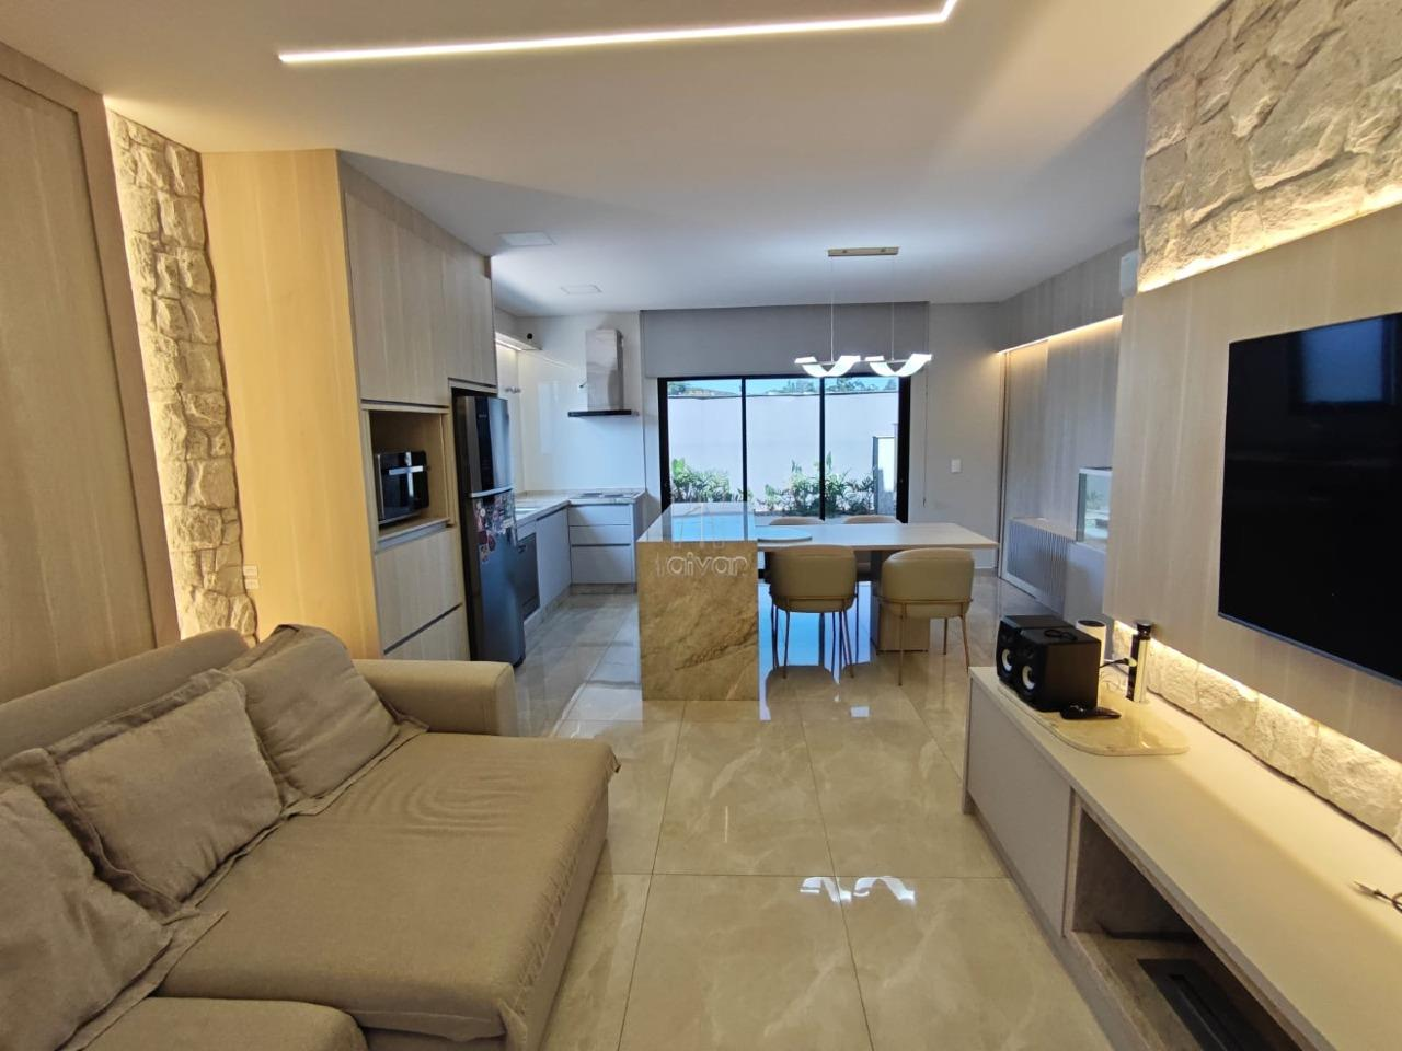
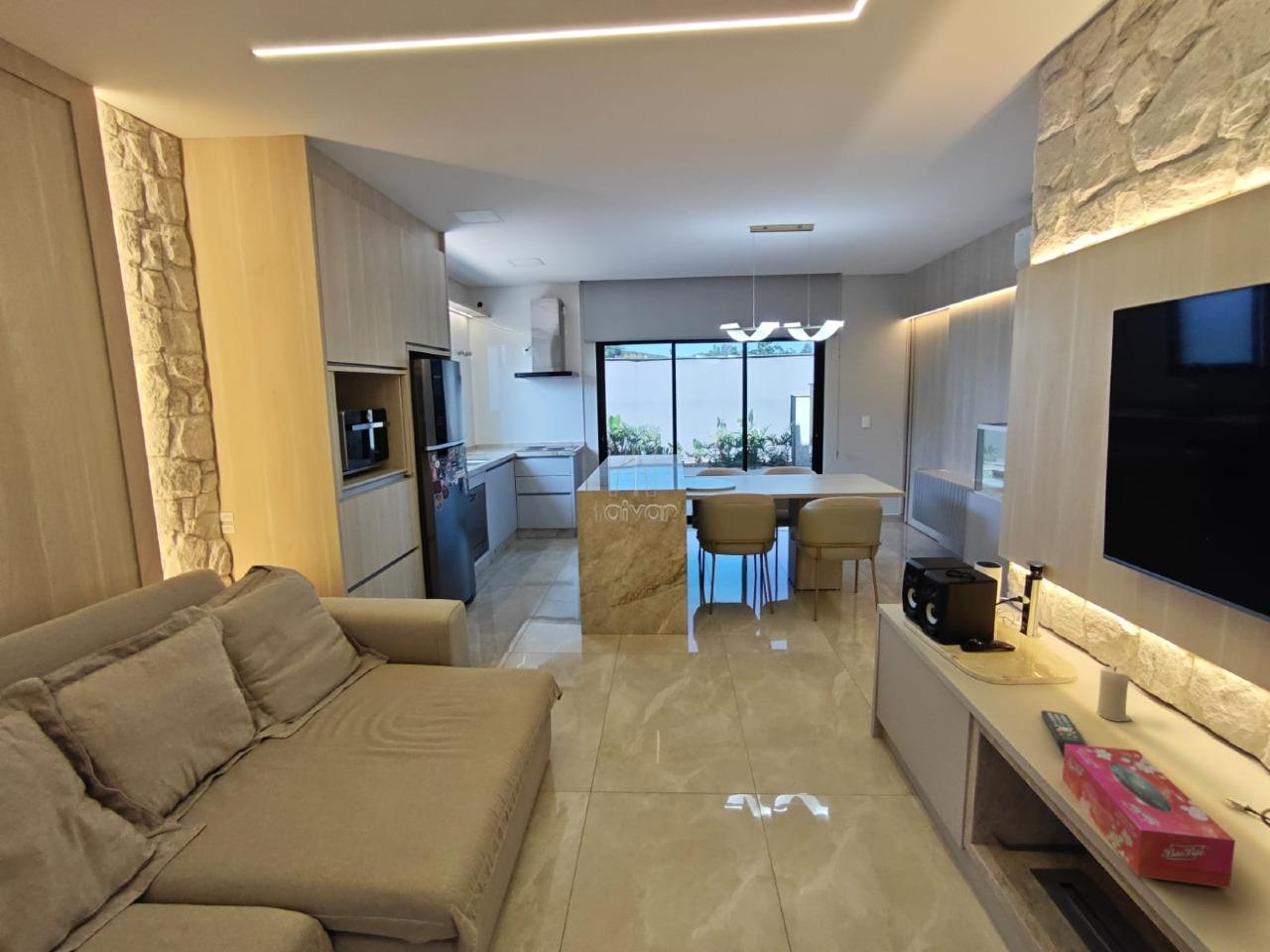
+ candle [1096,665,1133,722]
+ tissue box [1062,744,1236,890]
+ remote control [1040,709,1088,759]
